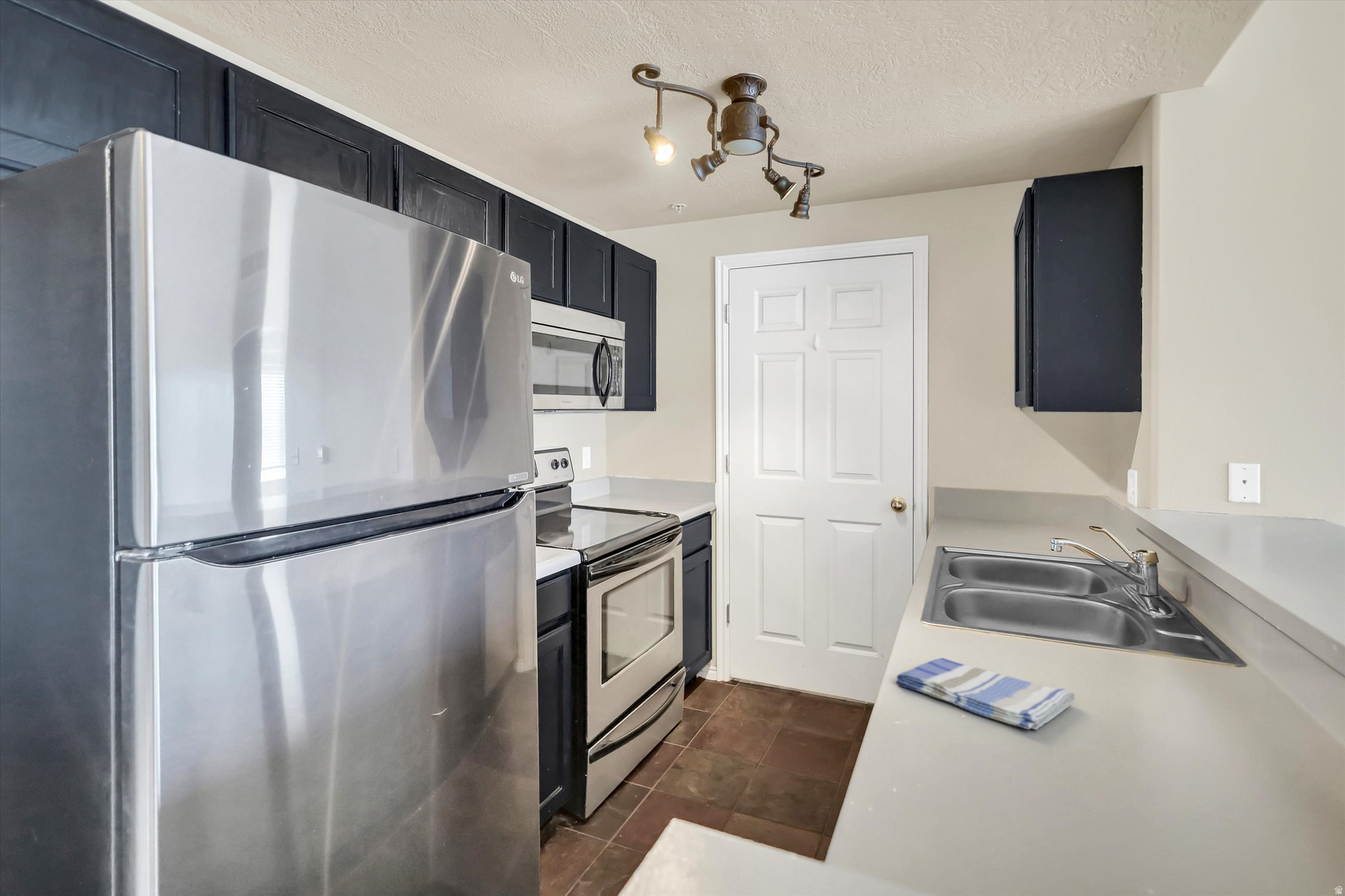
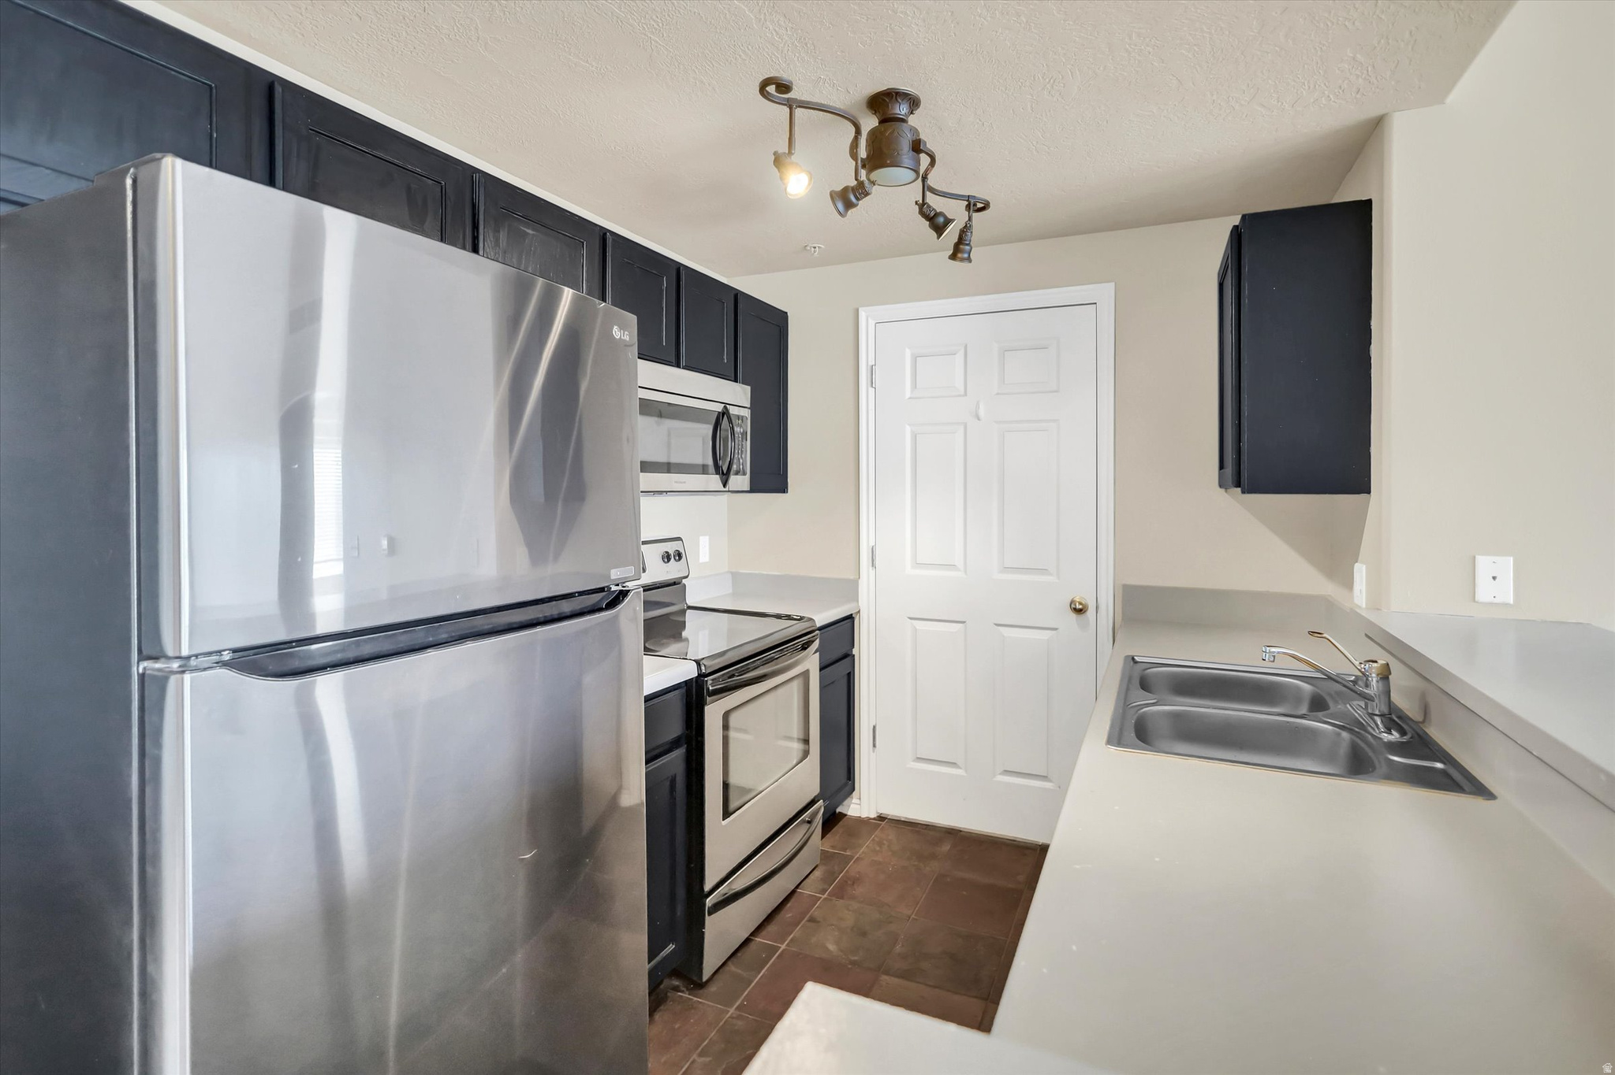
- dish towel [895,657,1076,731]
